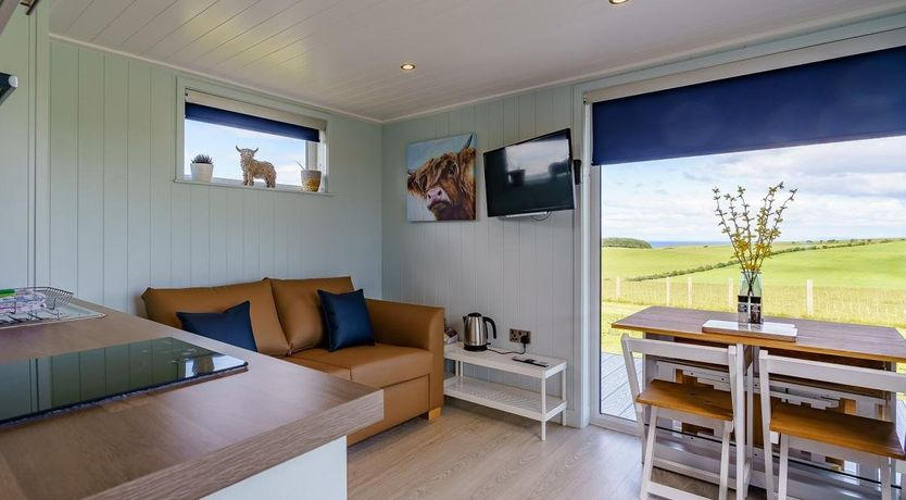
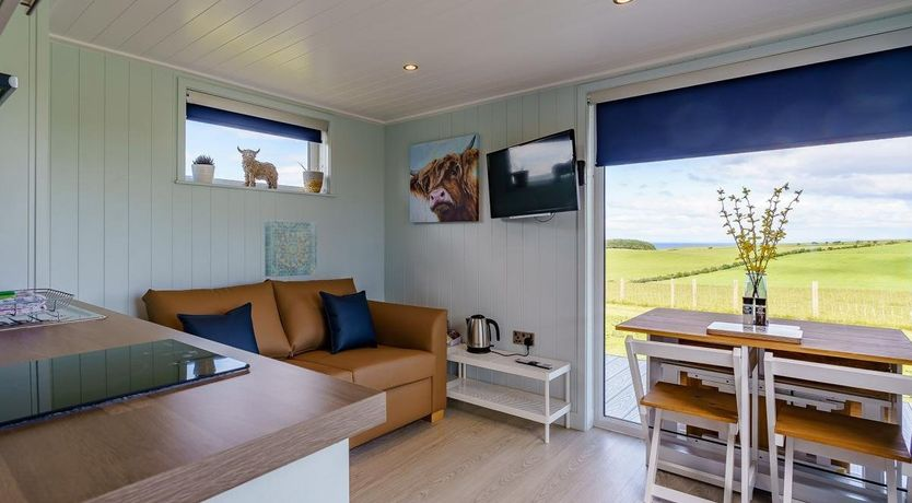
+ wall art [264,219,318,278]
